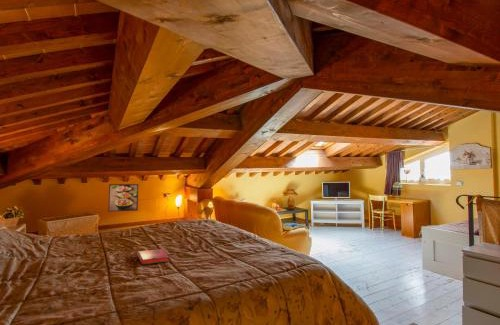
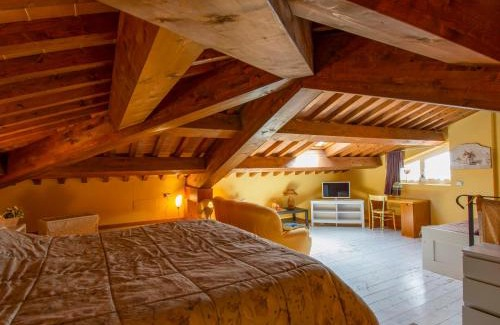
- hardback book [136,248,170,266]
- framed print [107,183,139,213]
